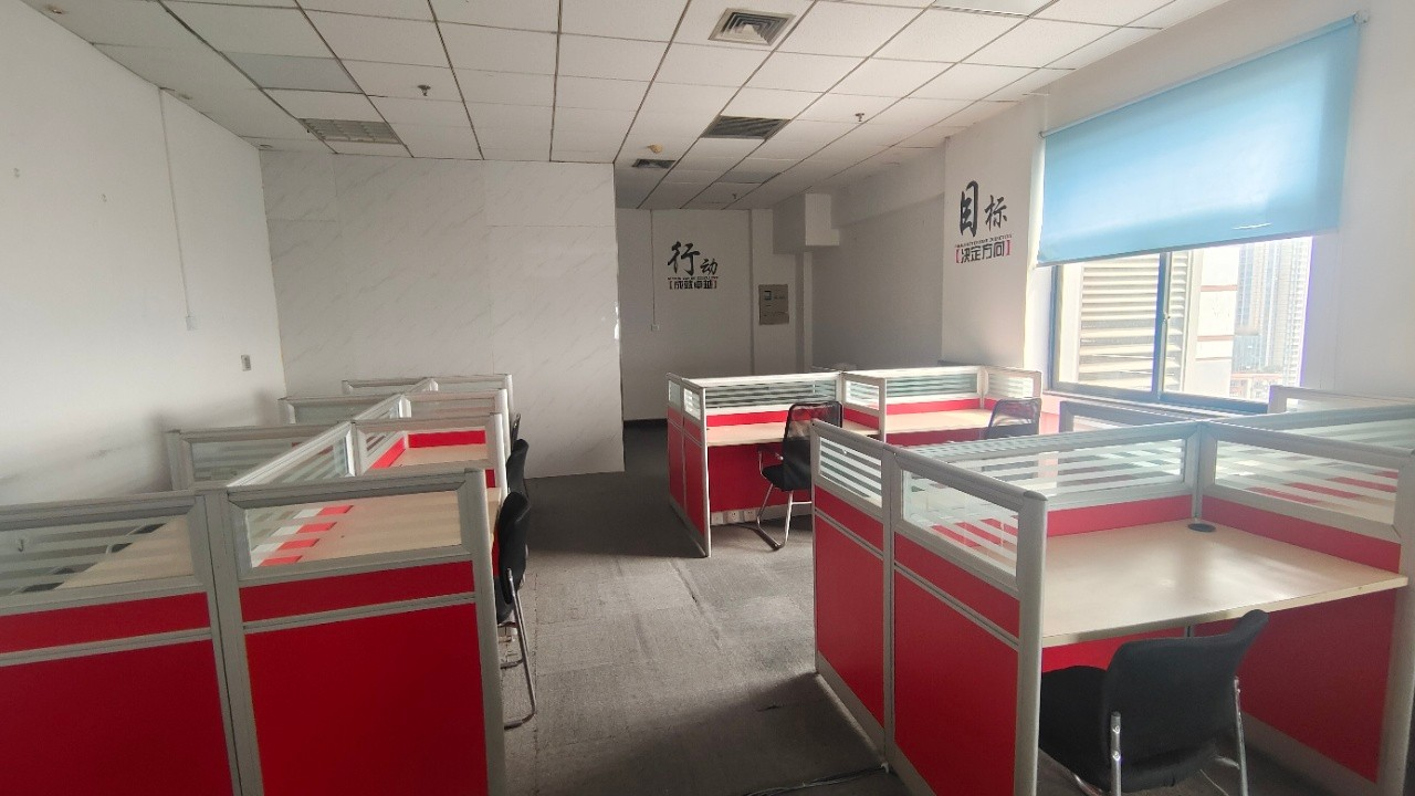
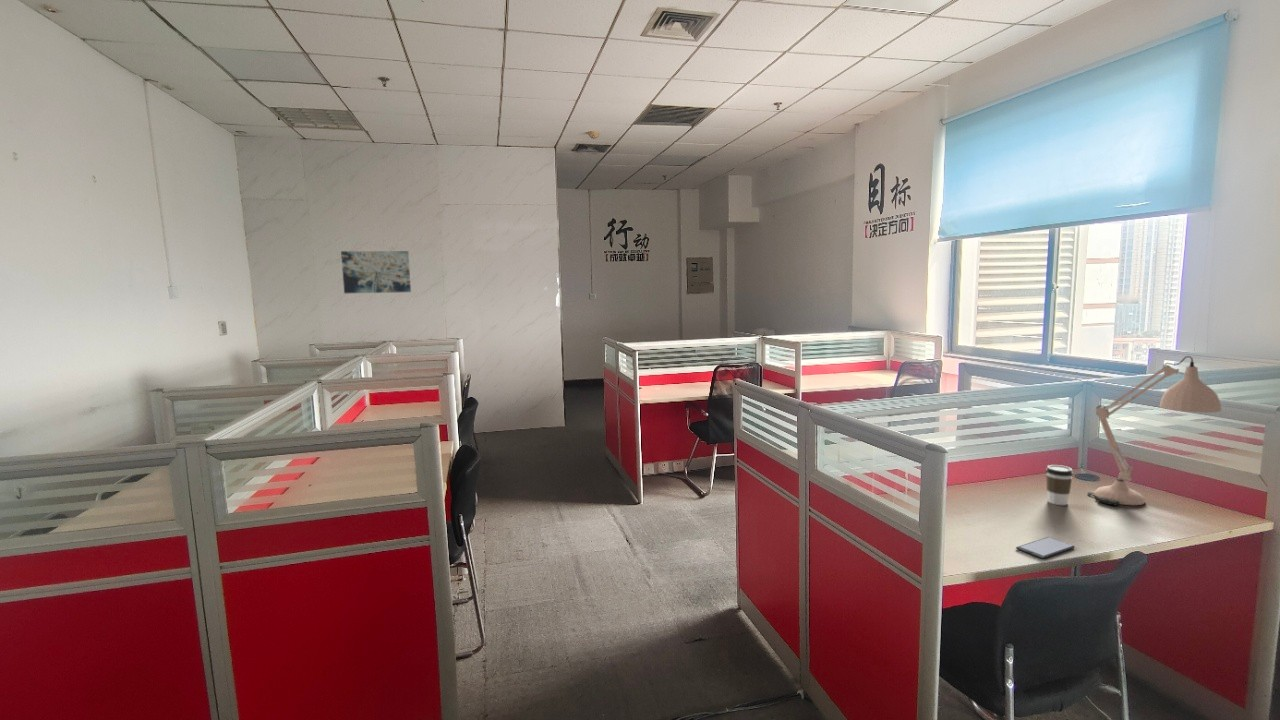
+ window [1015,536,1076,559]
+ coffee cup [1045,464,1074,506]
+ wall art [340,250,412,294]
+ desk lamp [1086,355,1223,507]
